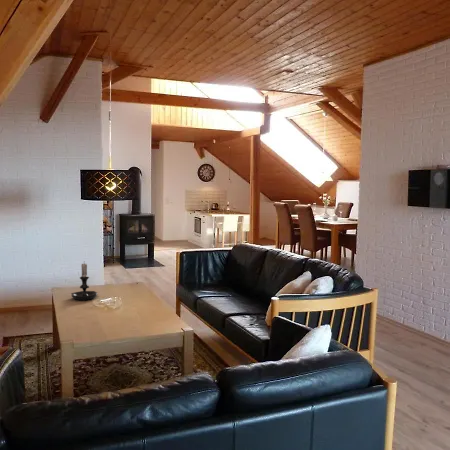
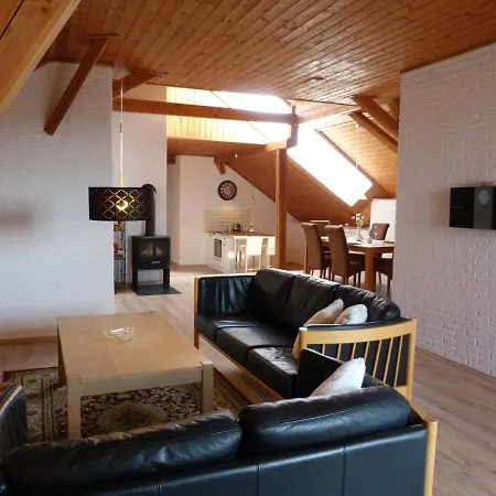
- candle holder [70,260,98,301]
